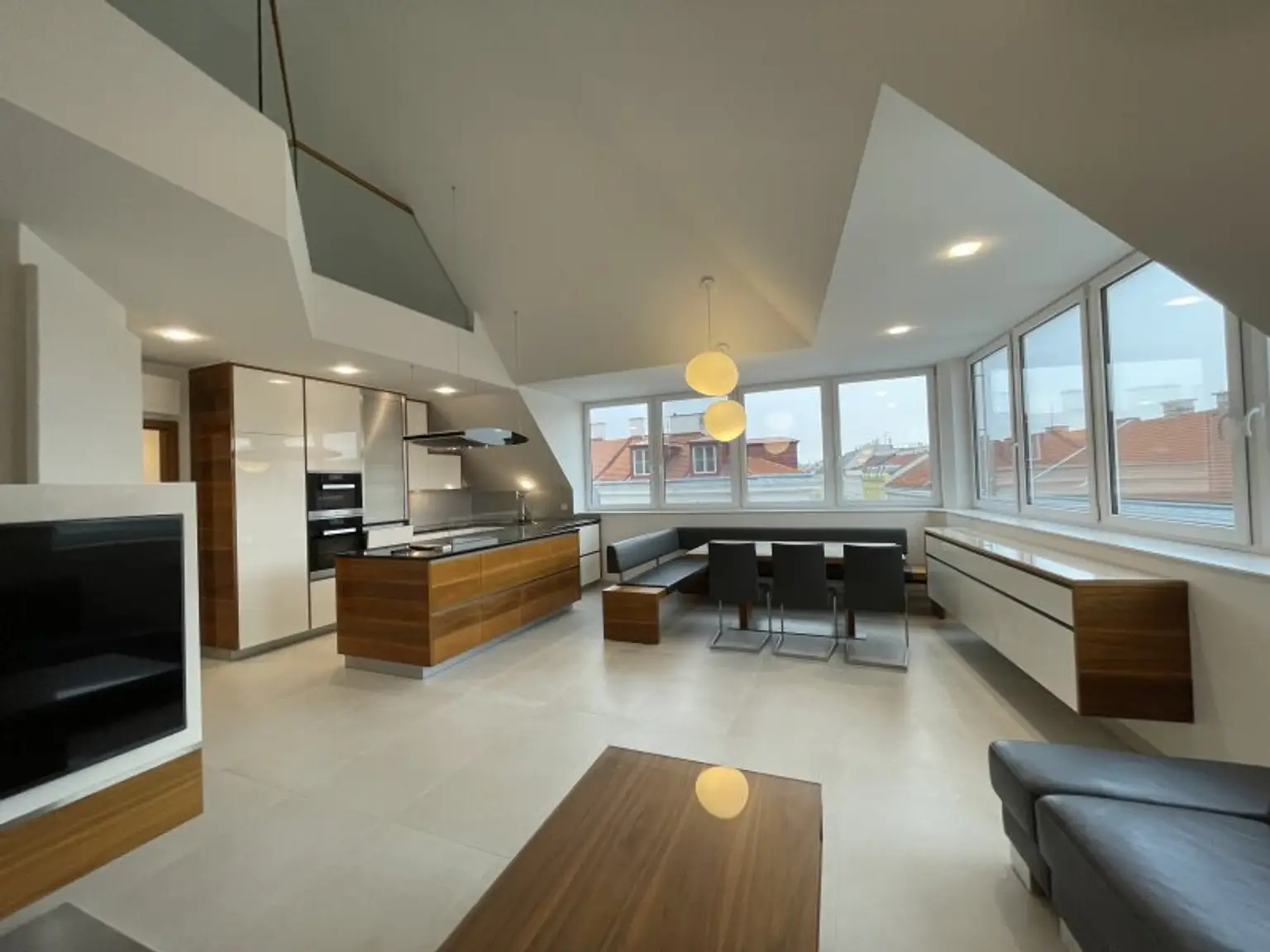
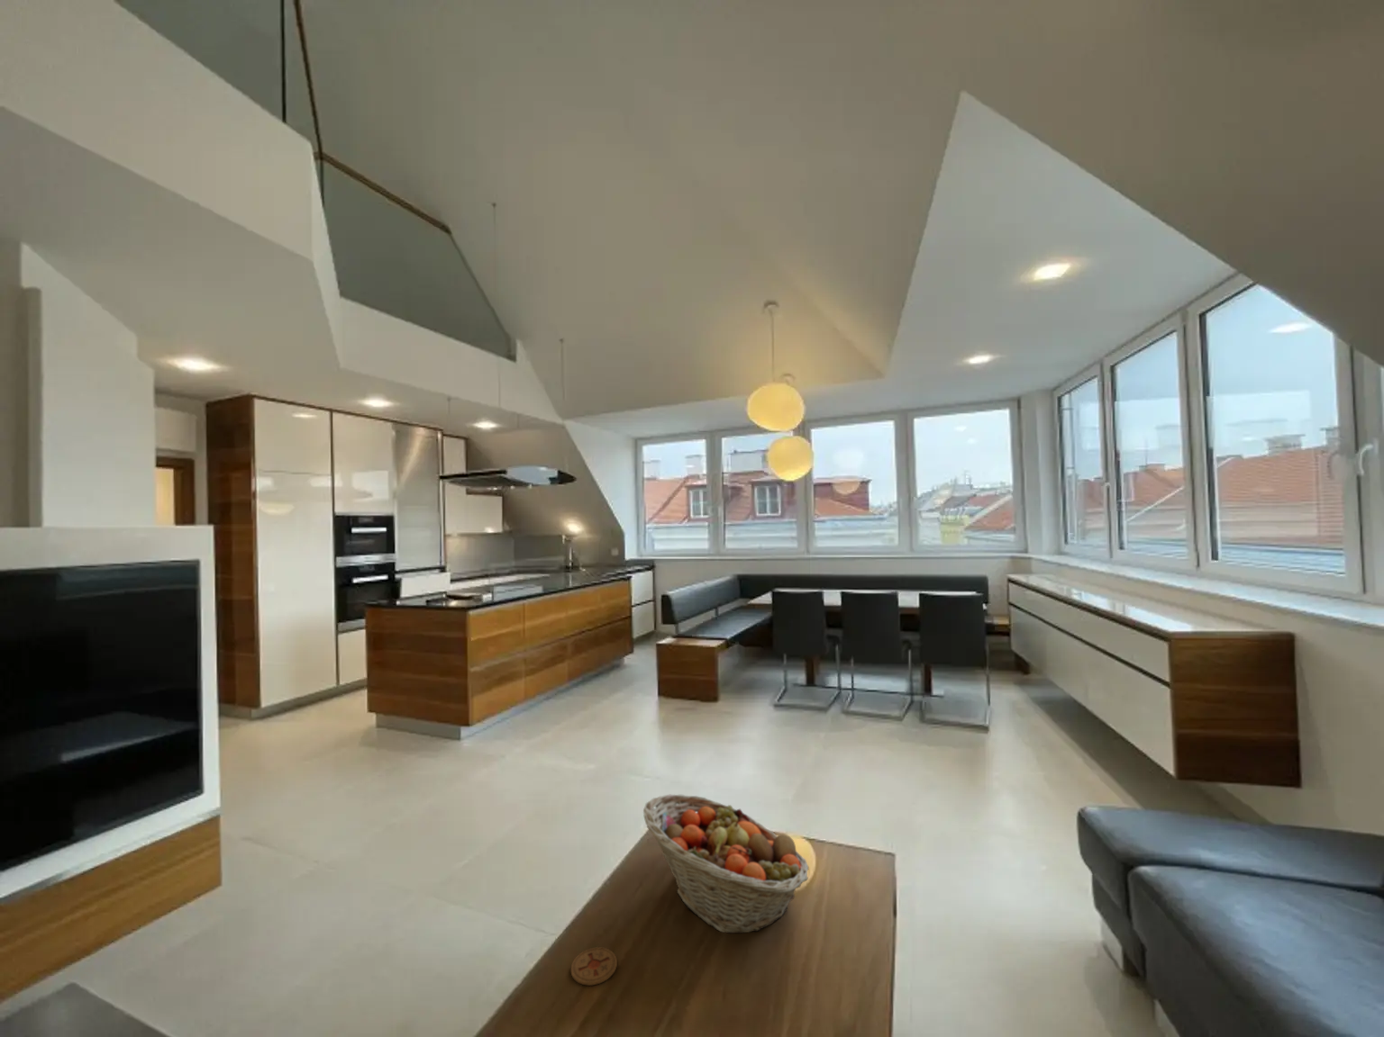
+ fruit basket [643,794,810,935]
+ coaster [570,947,618,987]
